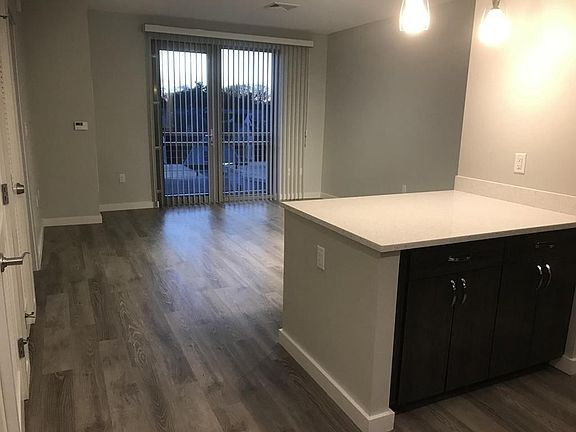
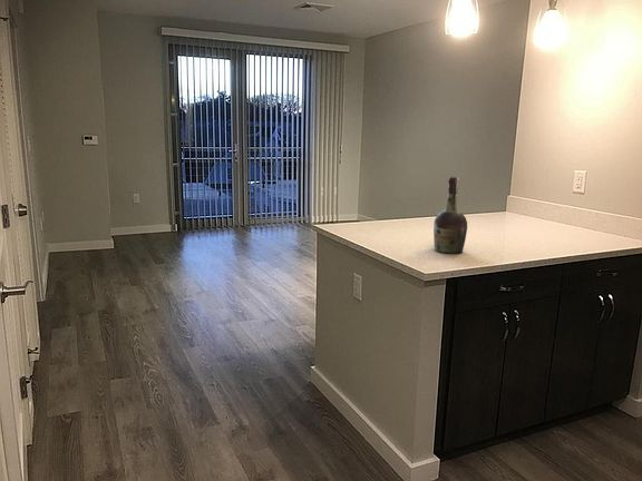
+ cognac bottle [432,176,468,255]
